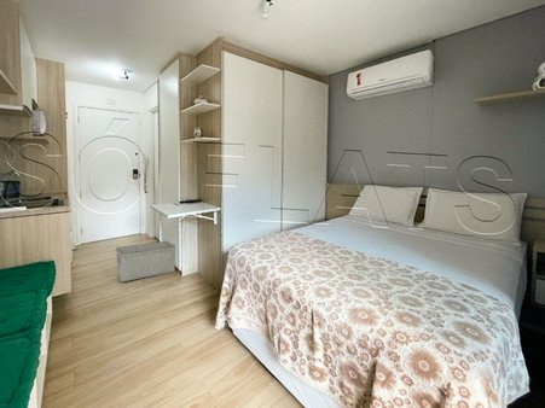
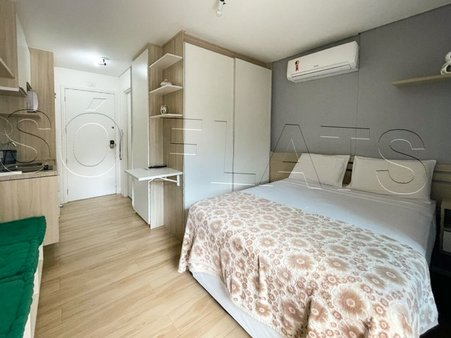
- storage bin [115,240,176,282]
